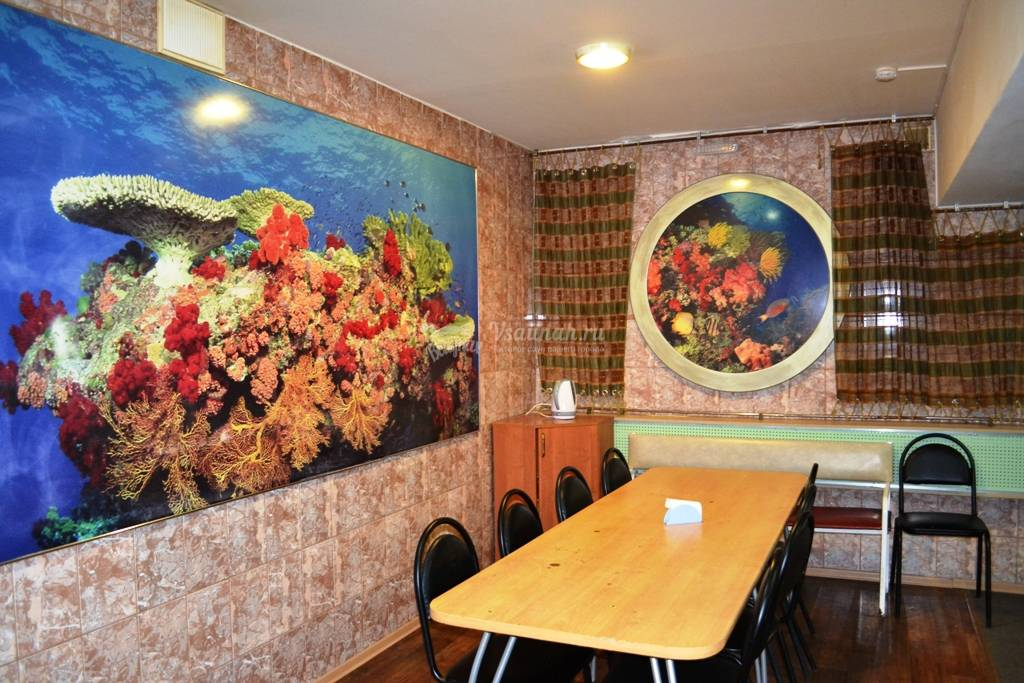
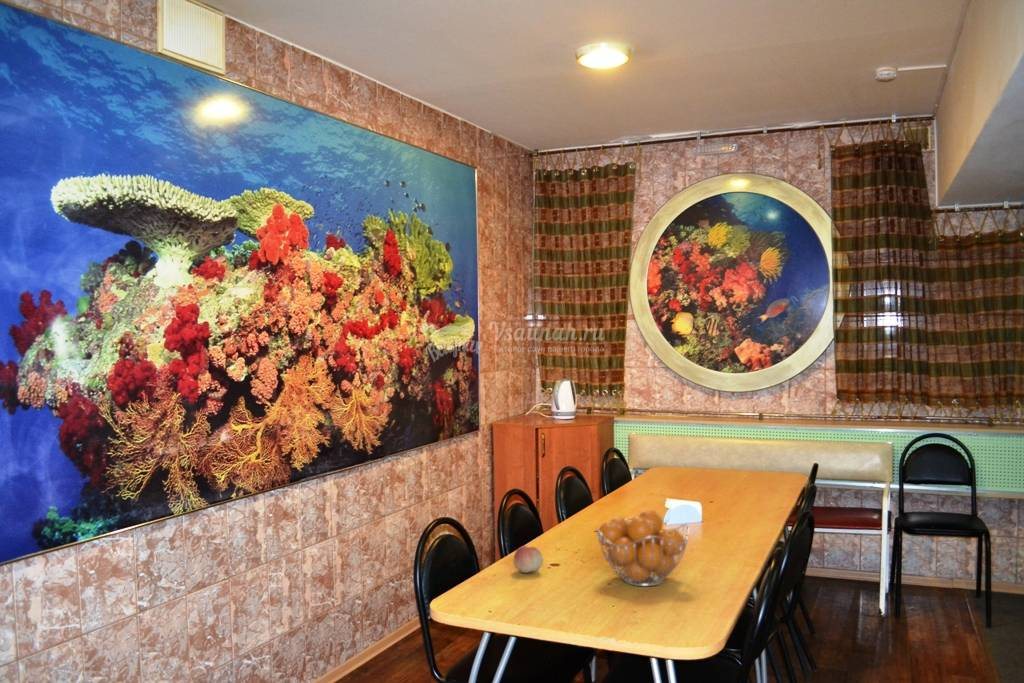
+ fruit basket [595,509,690,587]
+ fruit [513,545,544,574]
